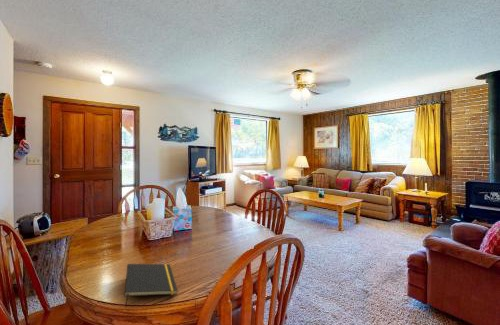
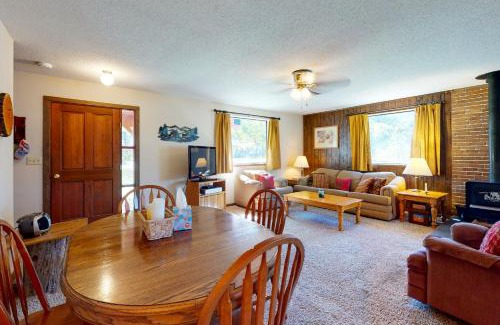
- notepad [123,263,179,308]
